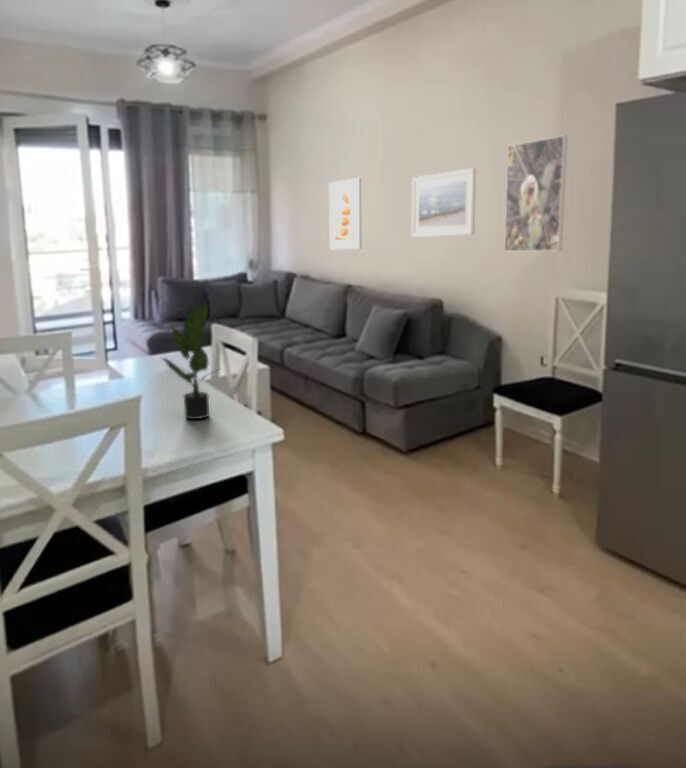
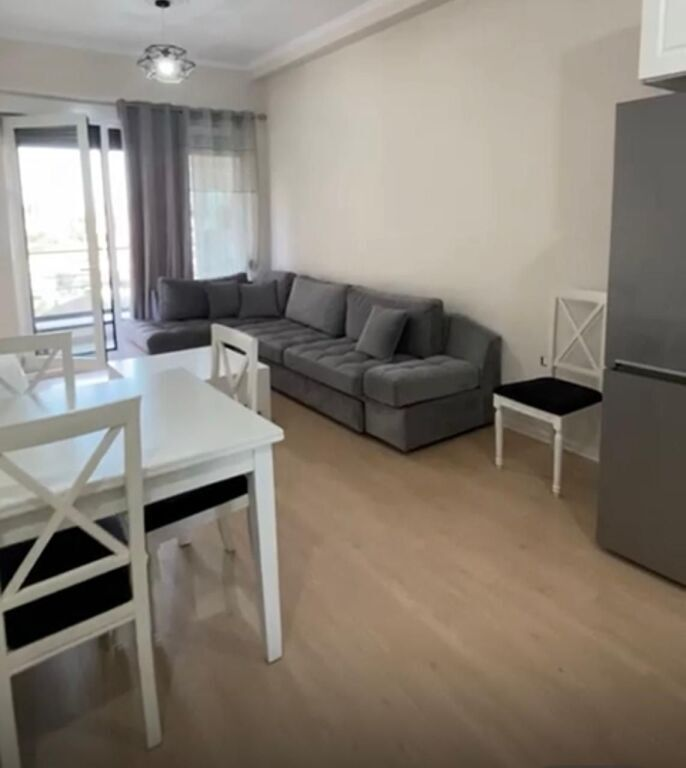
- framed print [503,134,569,252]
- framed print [411,167,477,238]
- potted plant [160,300,220,420]
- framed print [328,177,363,250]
